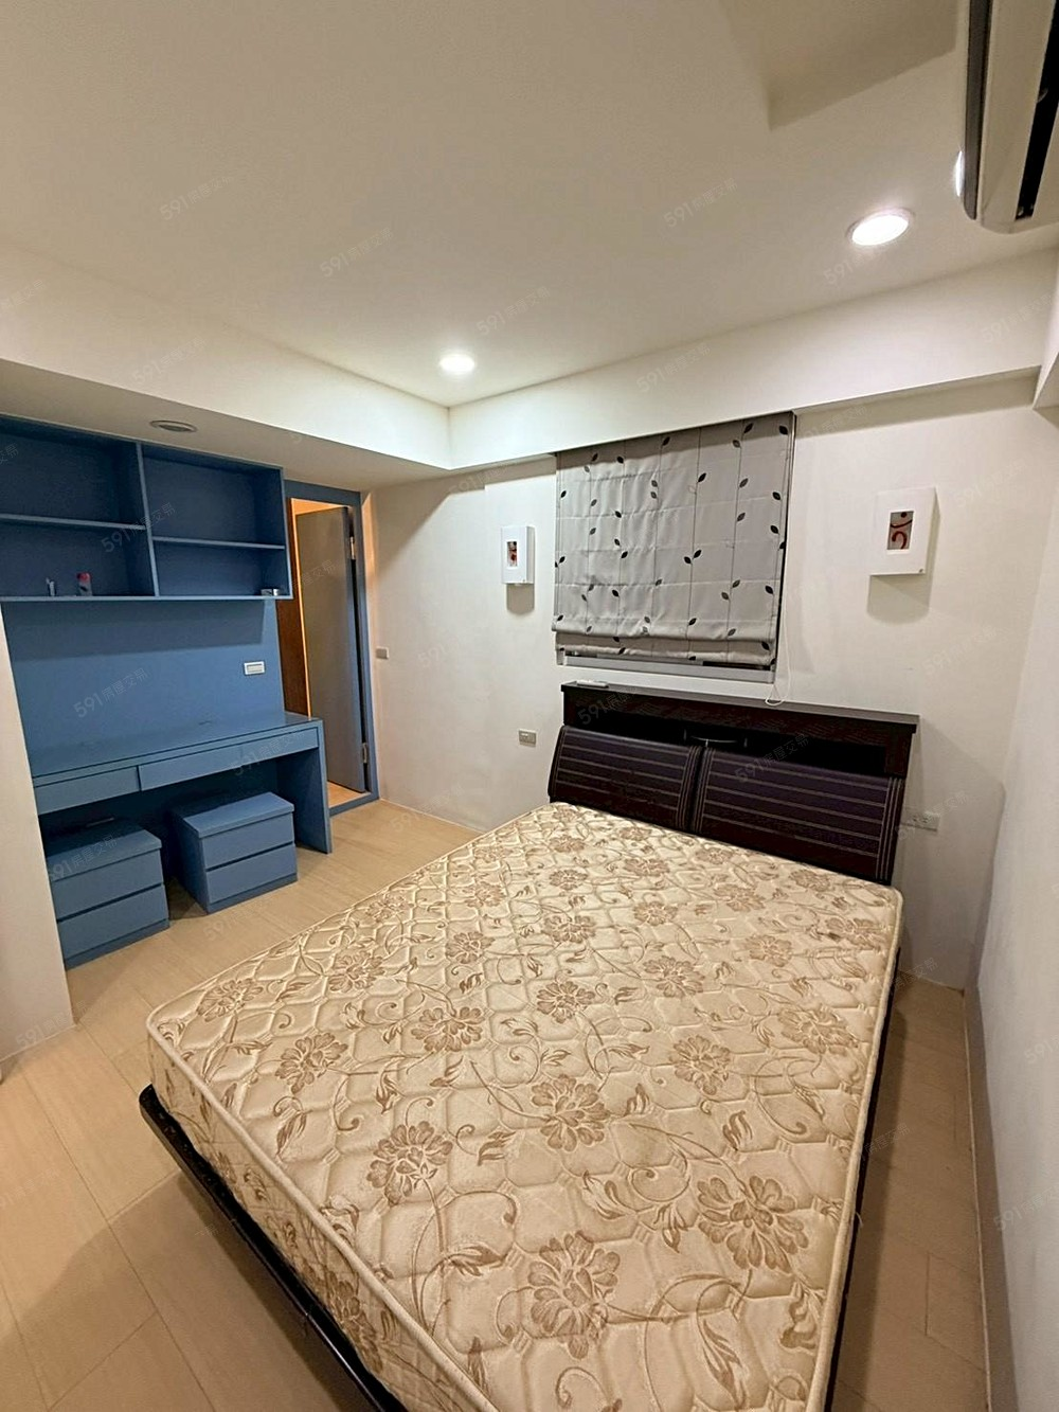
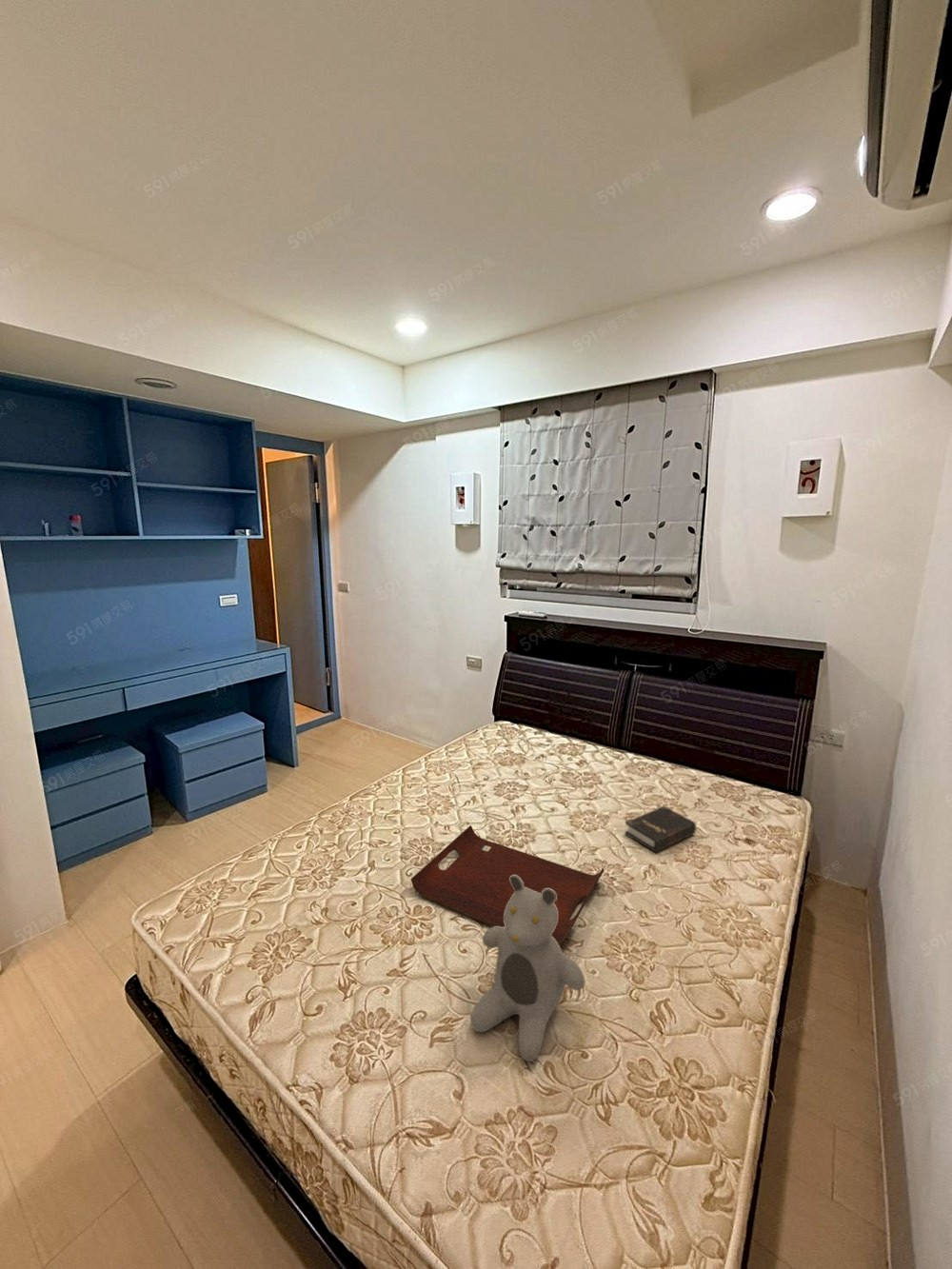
+ hardback book [624,804,697,853]
+ teddy bear [469,875,585,1062]
+ serving tray [410,824,605,948]
